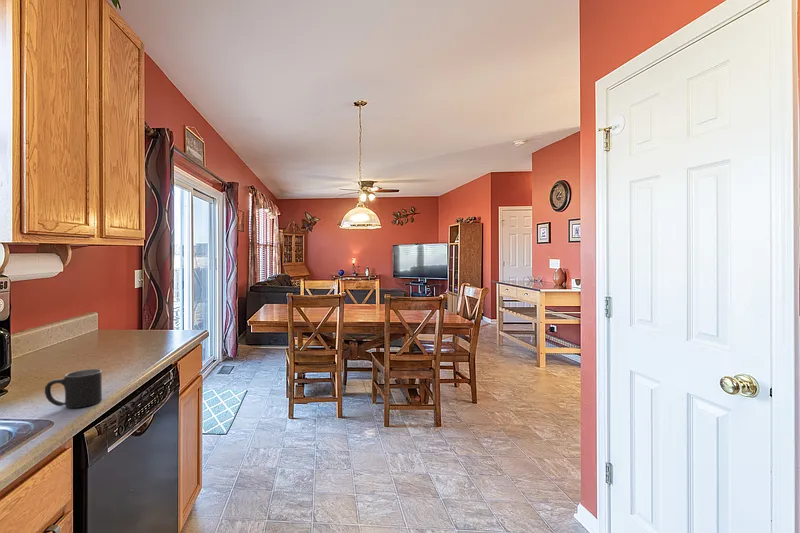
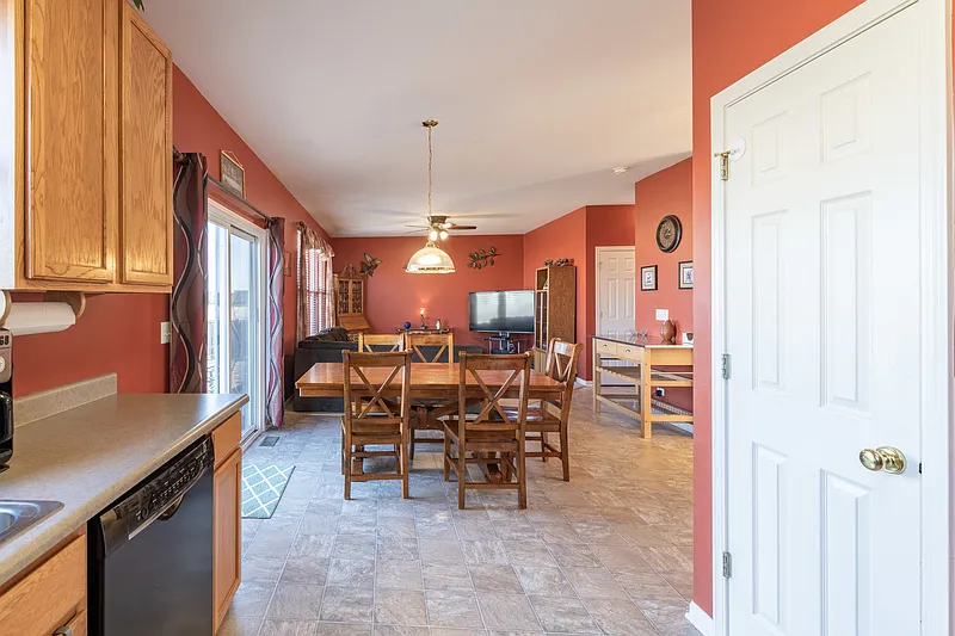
- mug [44,368,103,409]
